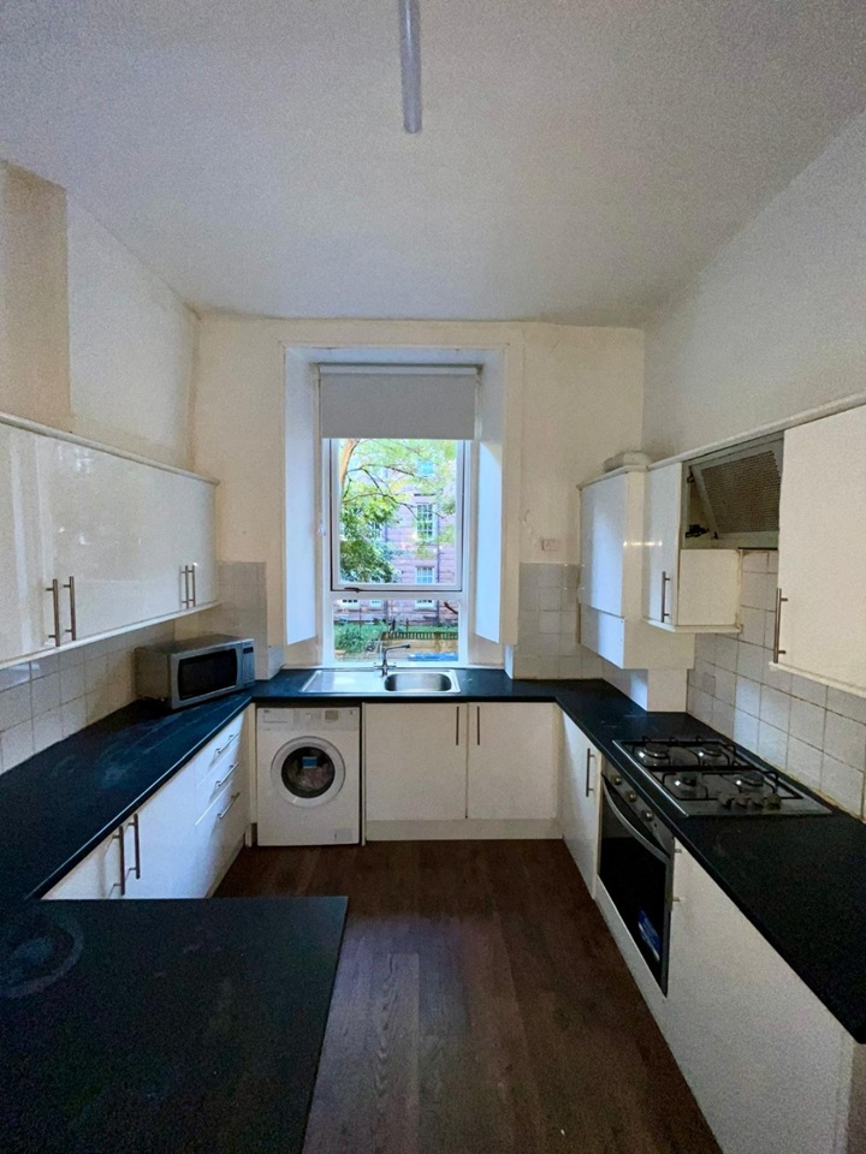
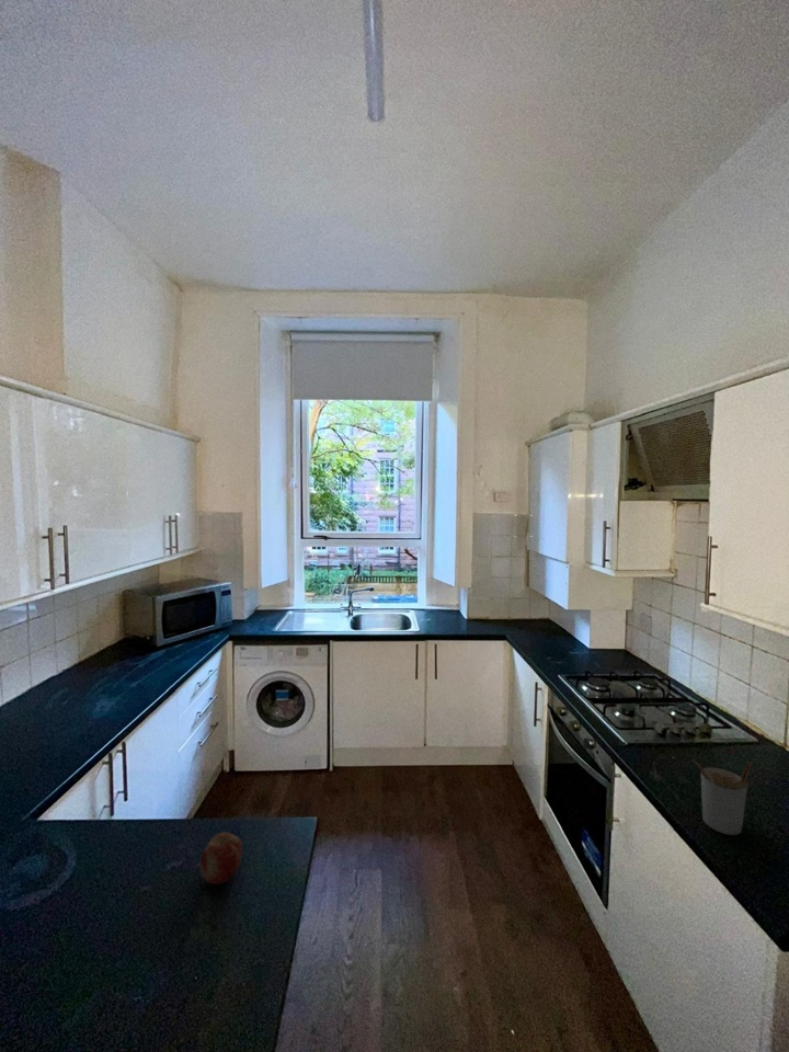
+ fruit [198,832,243,885]
+ utensil holder [693,759,753,836]
